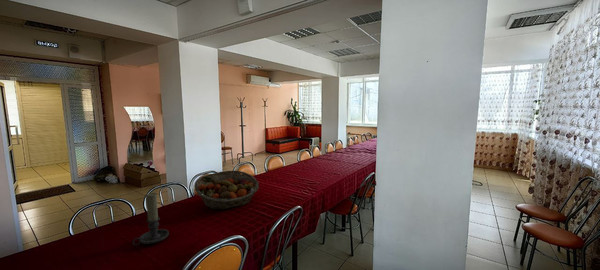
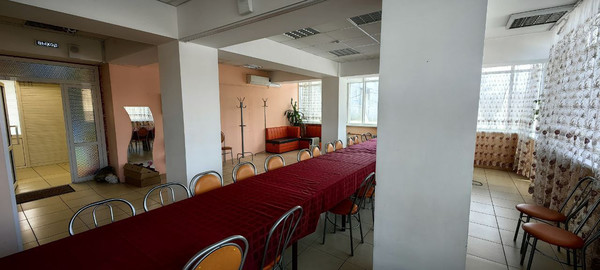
- fruit basket [194,169,260,211]
- candle holder [132,192,170,246]
